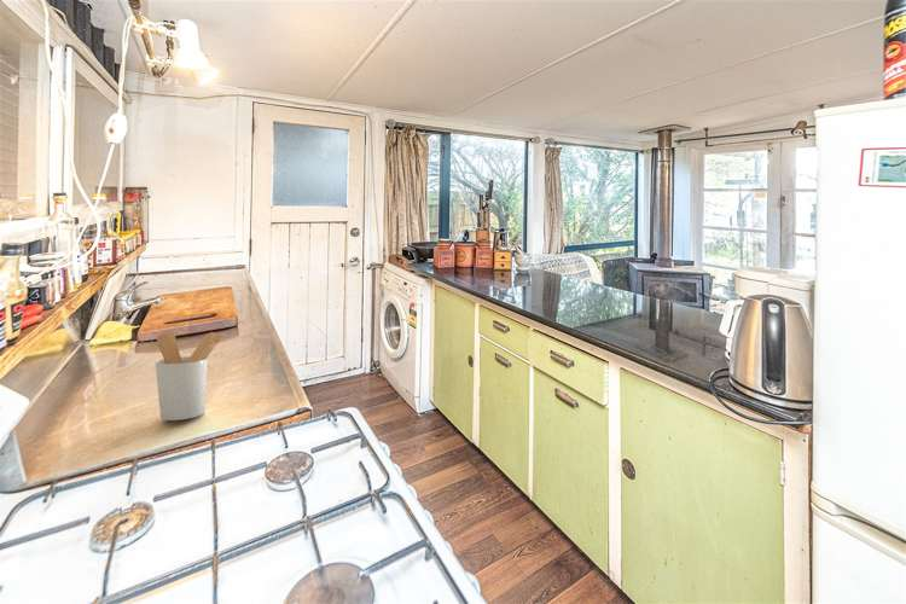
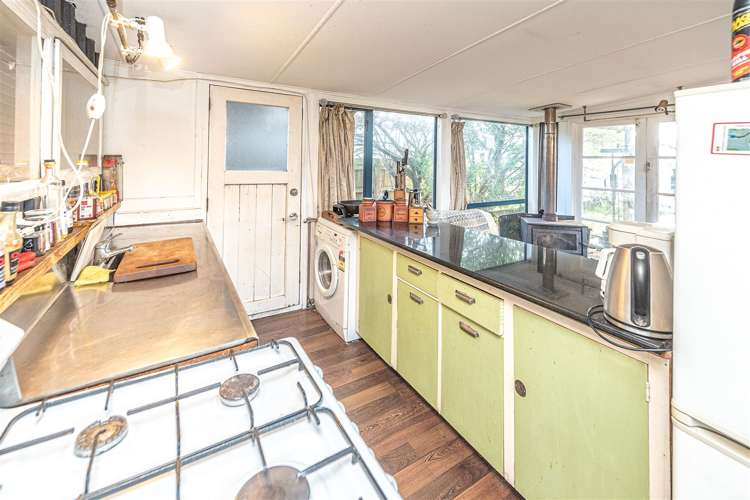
- utensil holder [155,331,226,422]
